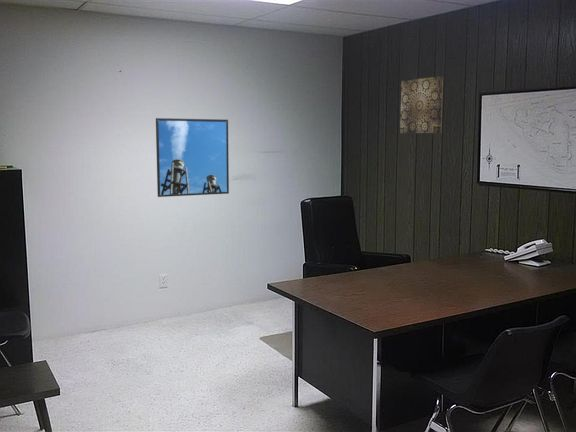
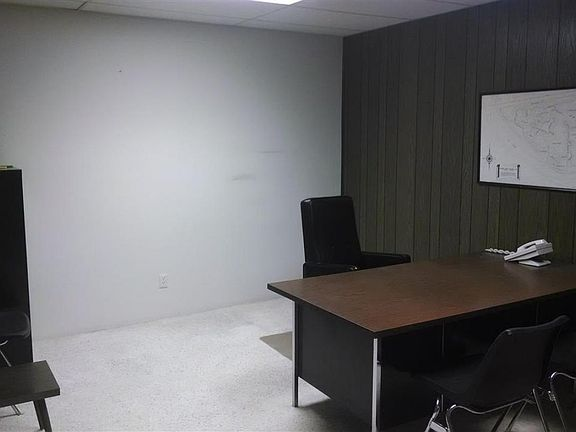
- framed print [155,117,230,198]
- wall art [399,75,444,134]
